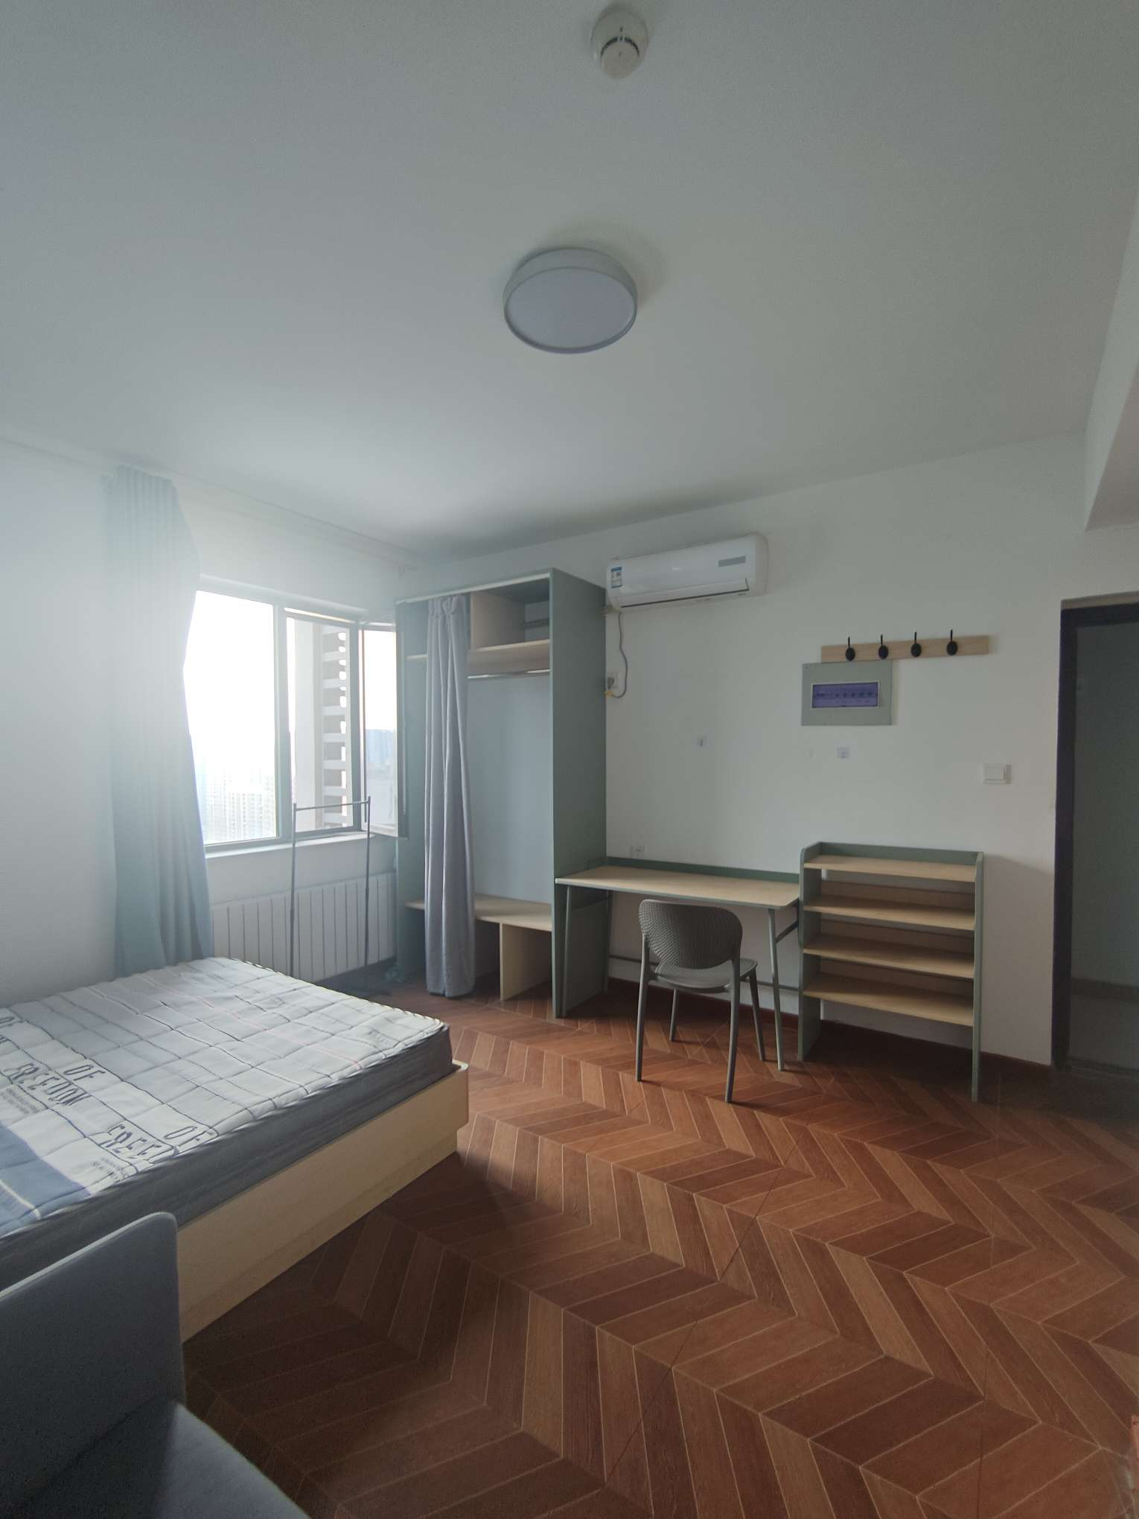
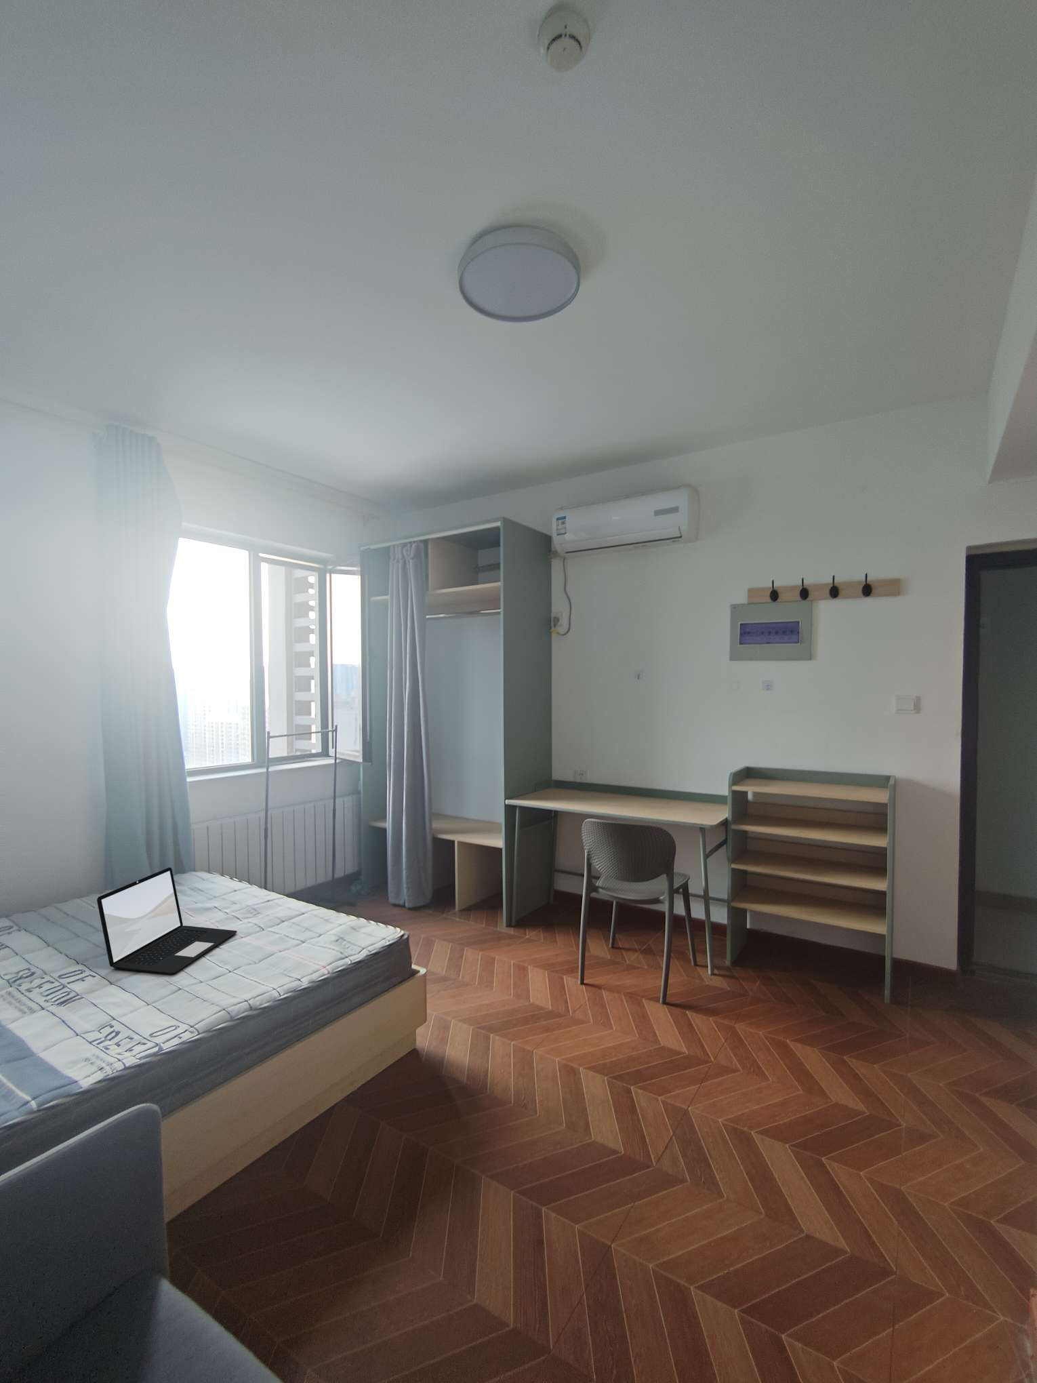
+ laptop [96,867,237,975]
